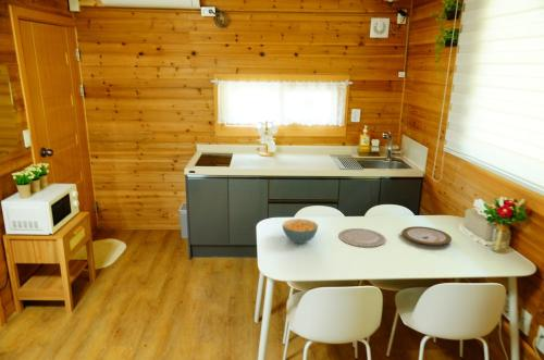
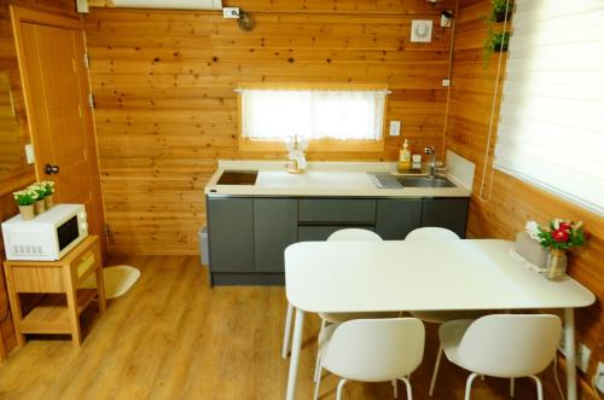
- chinaware [337,227,387,248]
- cereal bowl [282,218,319,245]
- plate [401,225,453,246]
